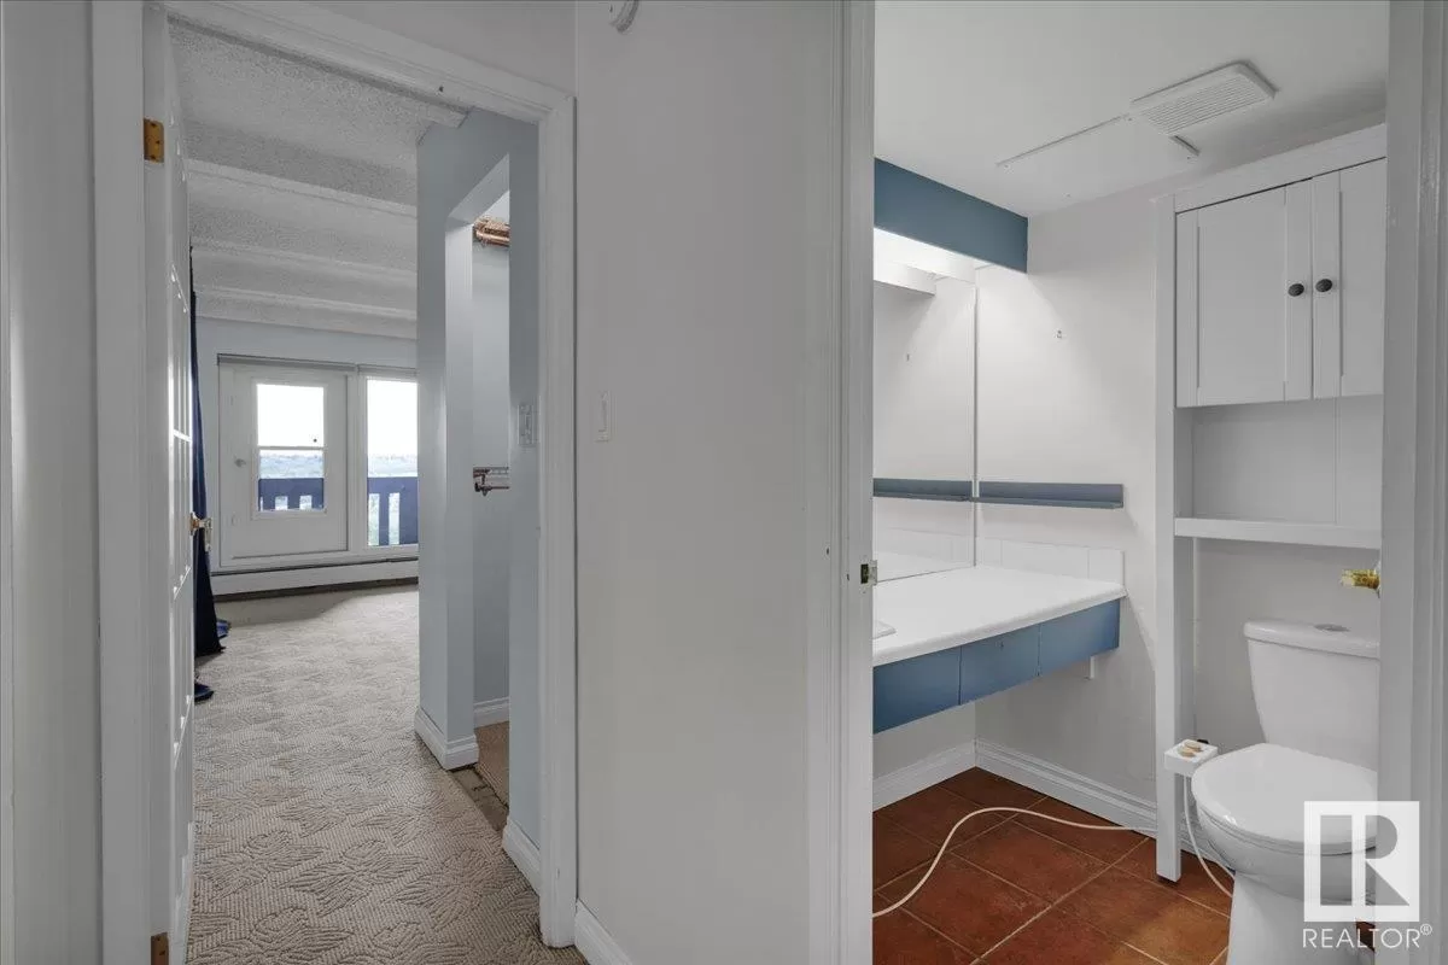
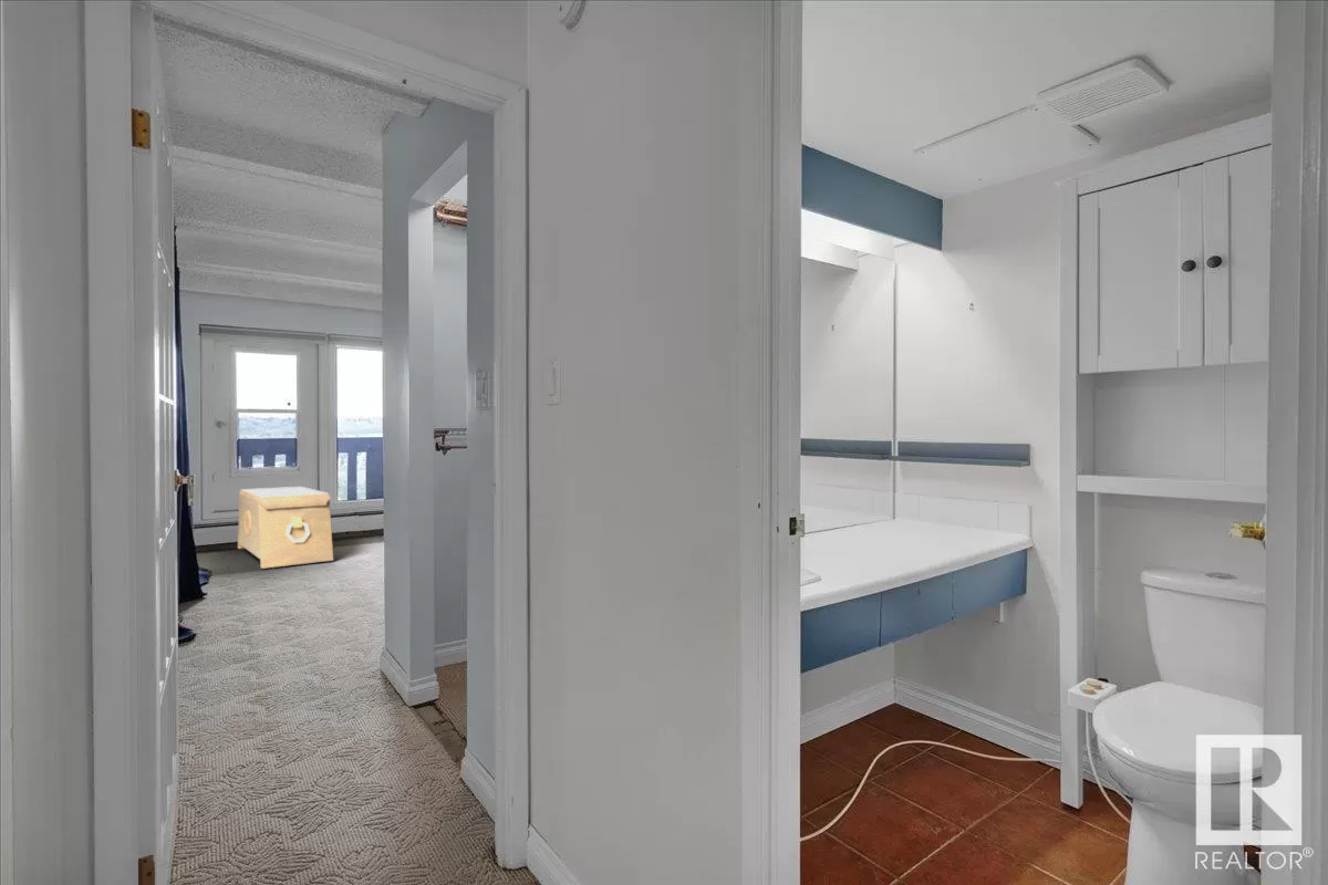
+ storage trunk [237,486,334,570]
